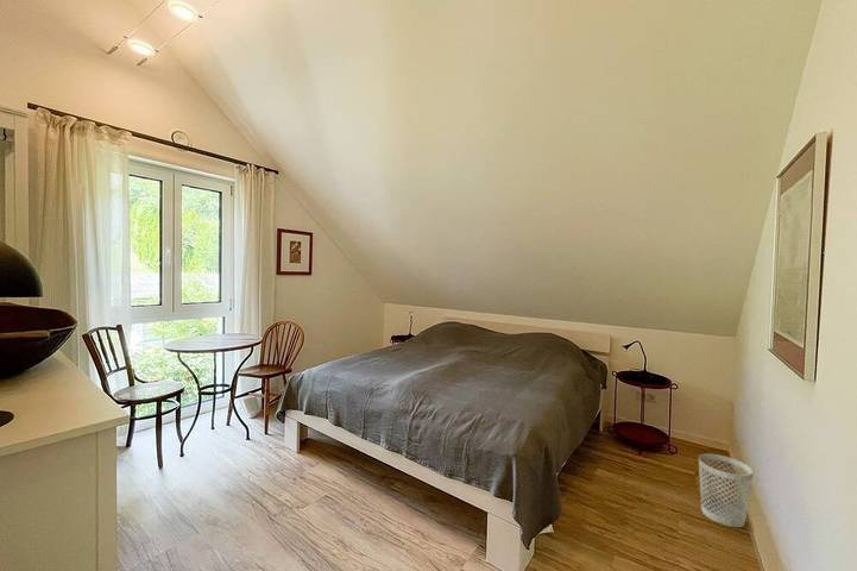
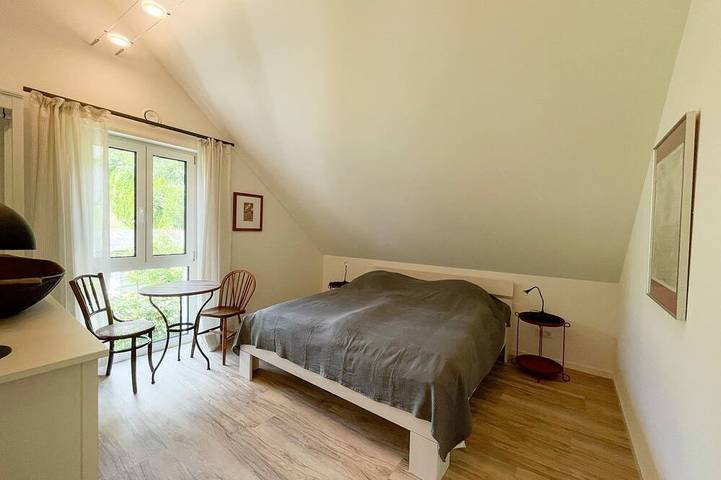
- wastebasket [698,453,755,528]
